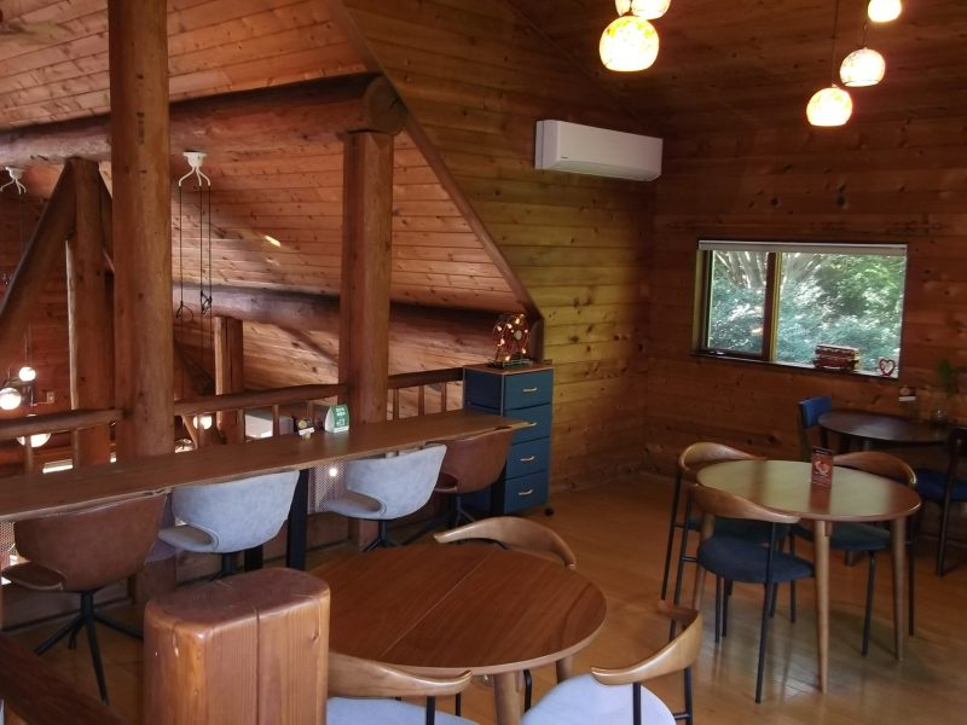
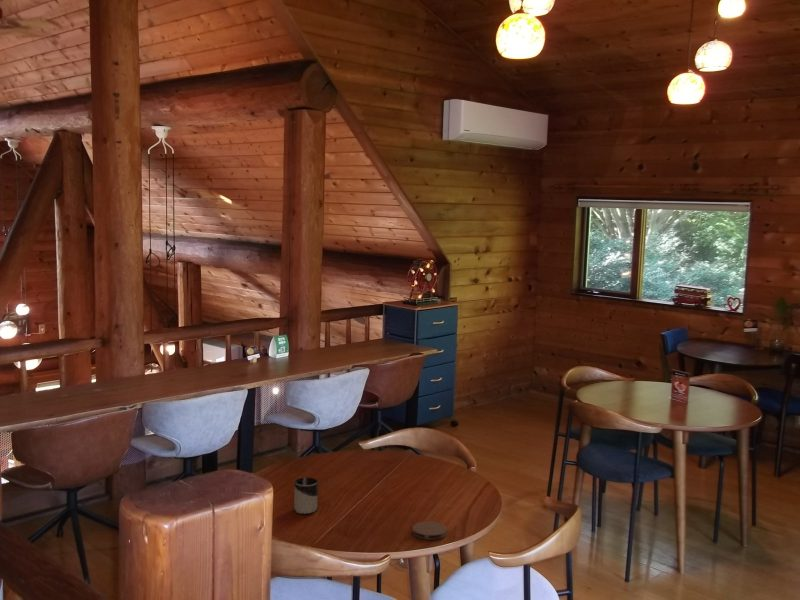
+ coaster [412,520,448,541]
+ cup [293,477,319,515]
